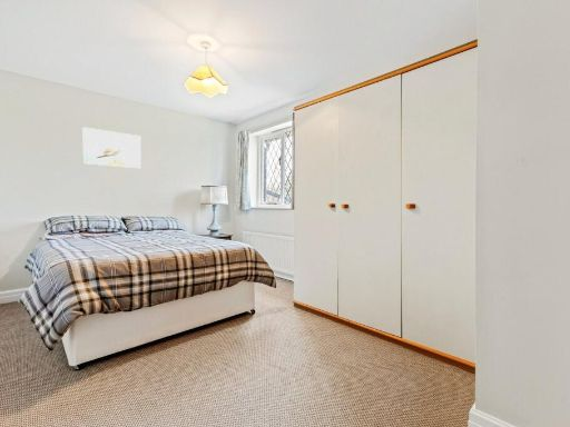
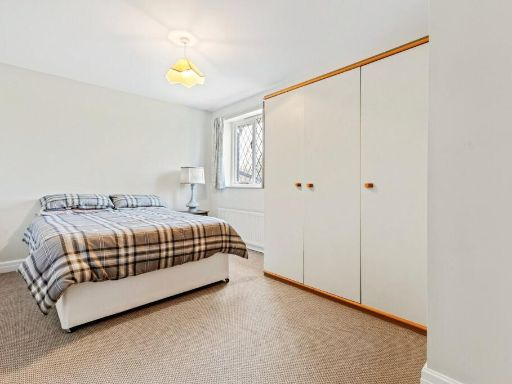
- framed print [82,127,142,169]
